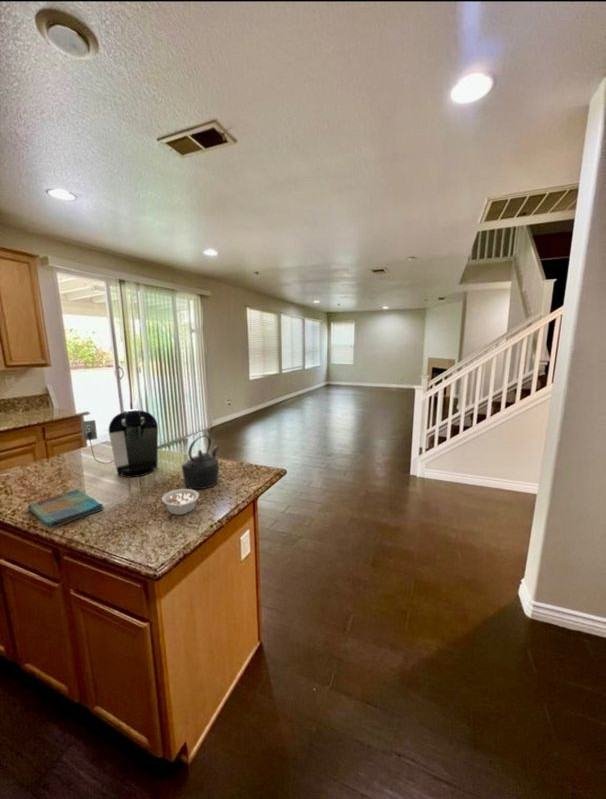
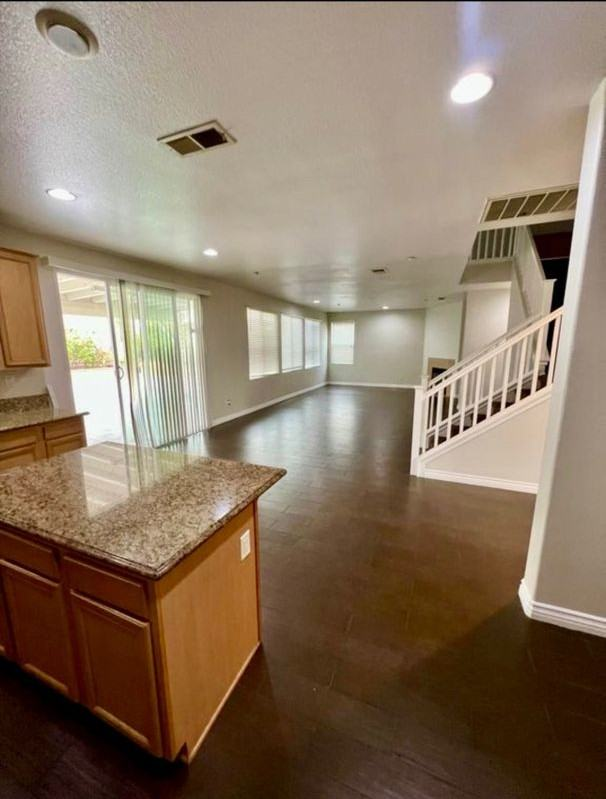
- dish towel [27,488,105,529]
- legume [161,488,200,516]
- coffee maker [80,408,159,478]
- kettle [181,434,220,490]
